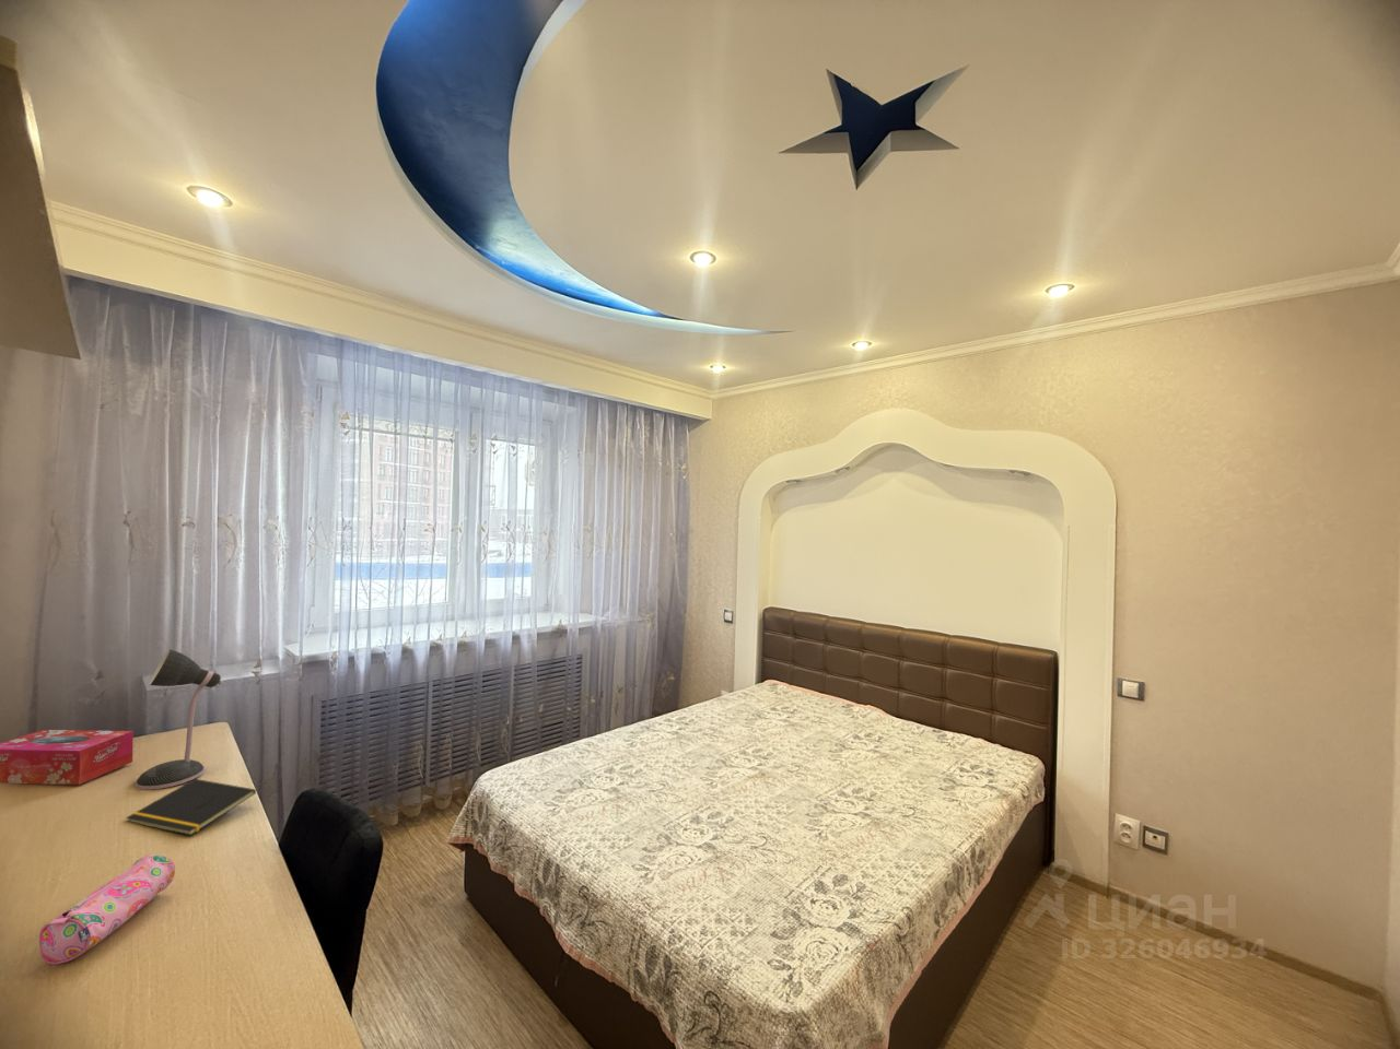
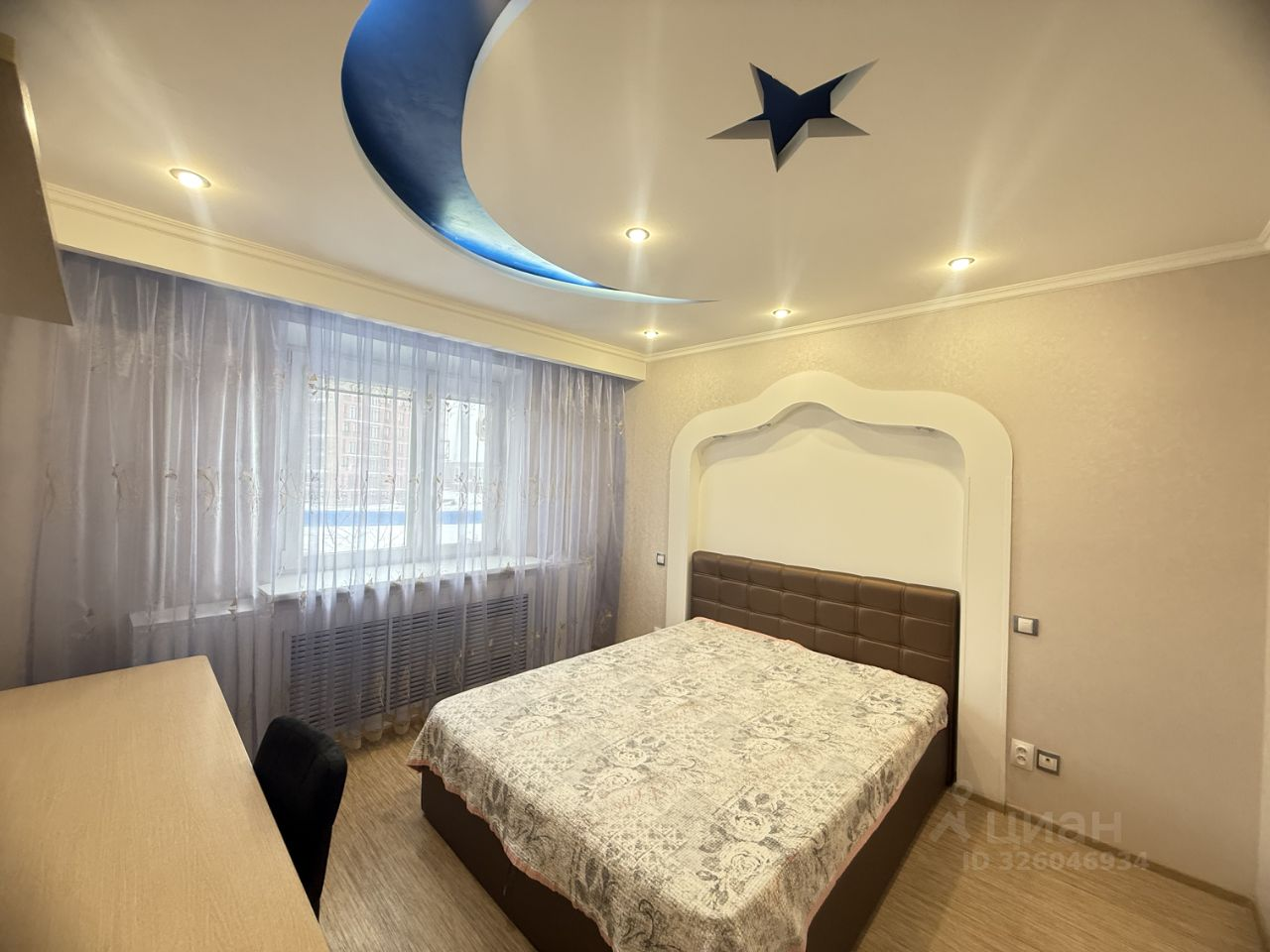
- pencil case [39,853,176,965]
- notepad [125,778,257,837]
- tissue box [0,728,134,786]
- desk lamp [134,648,224,791]
